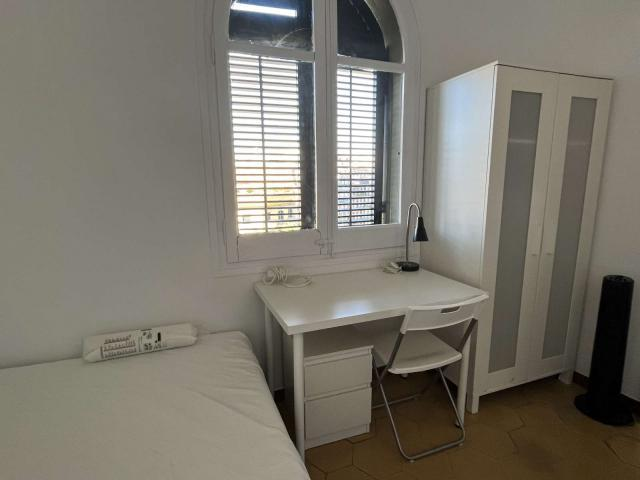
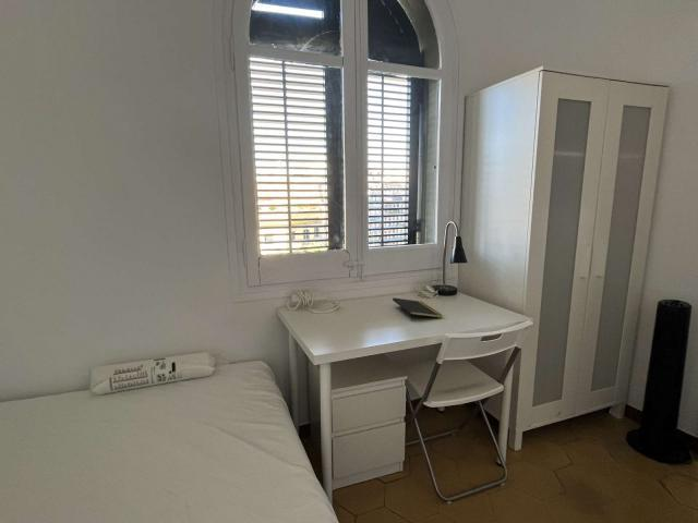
+ notepad [392,297,443,323]
